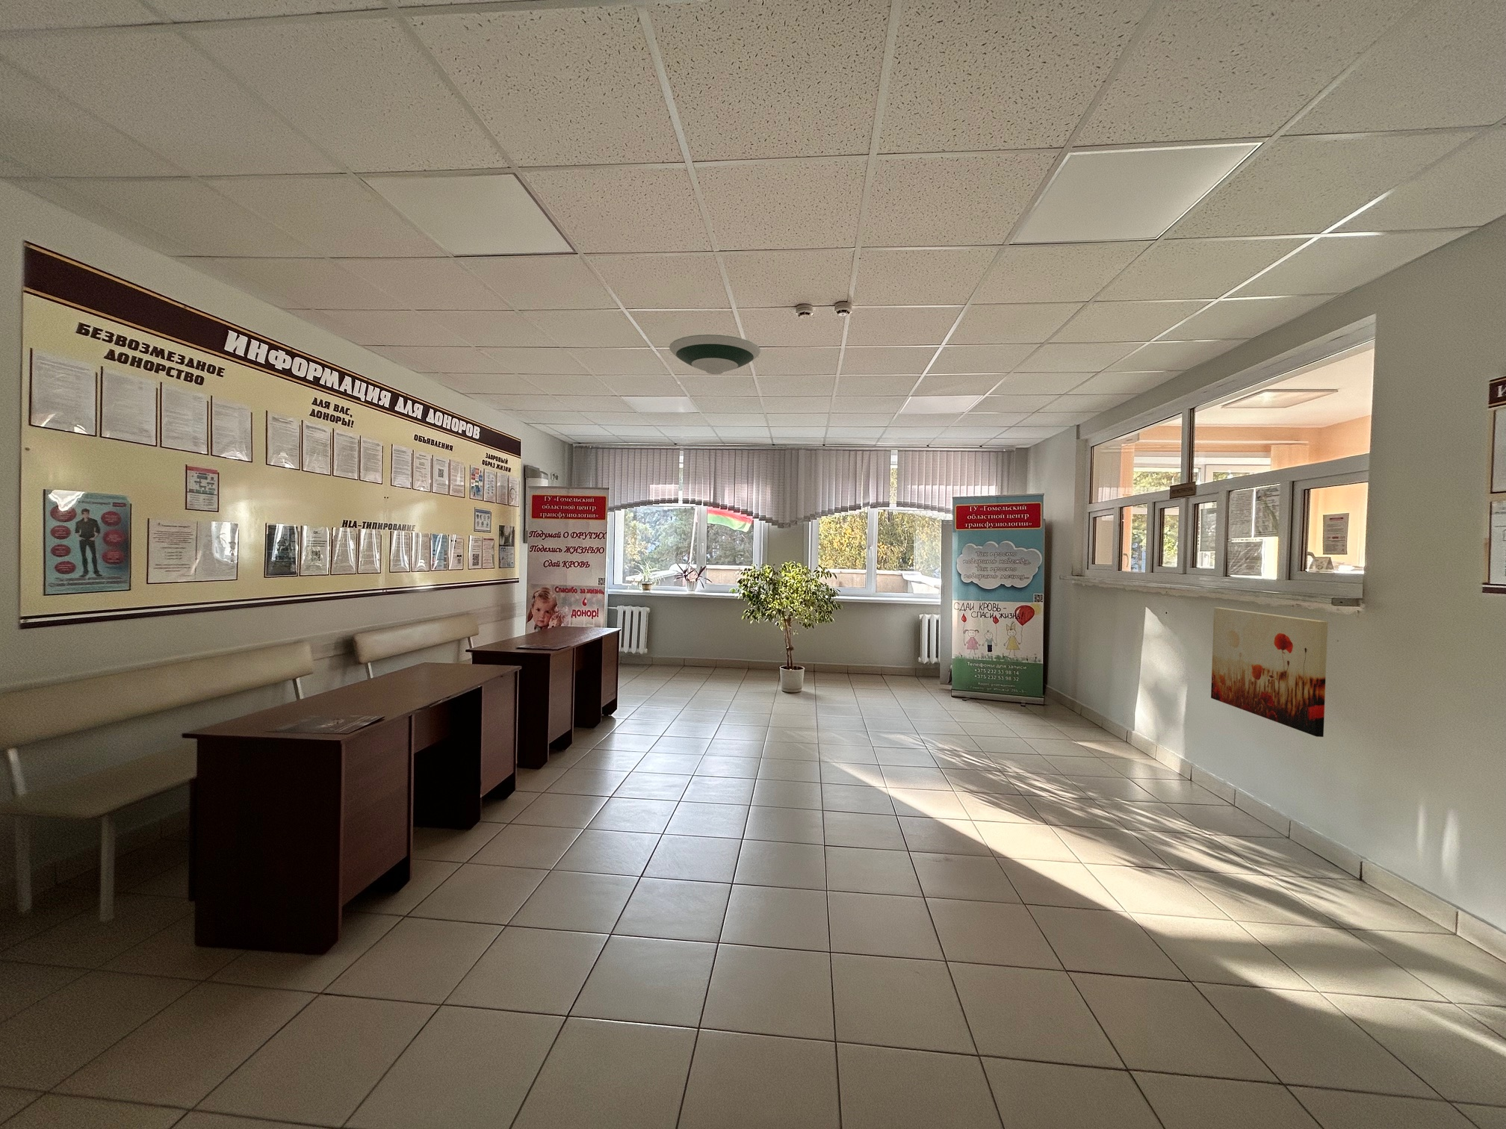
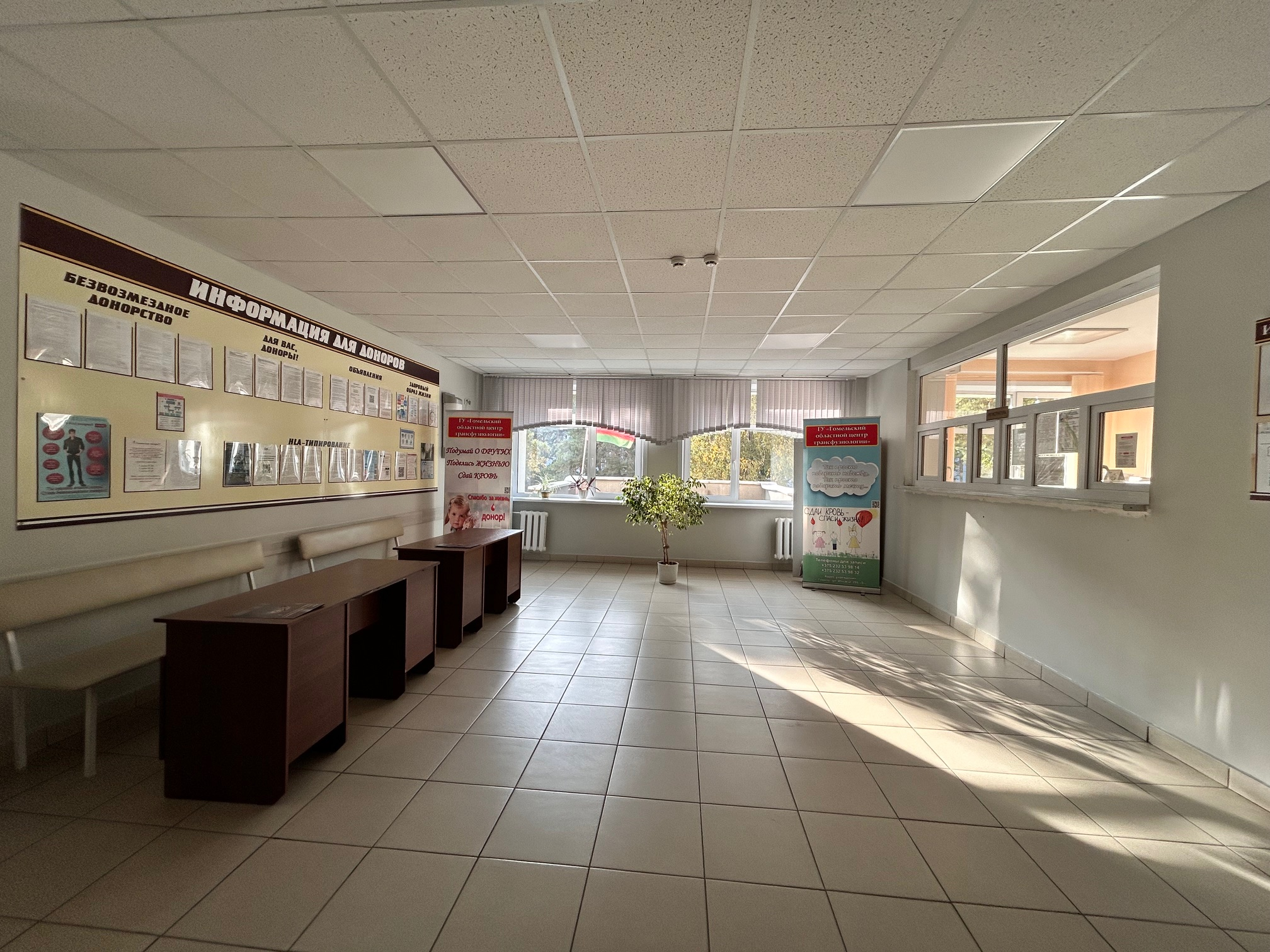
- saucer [669,333,761,375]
- wall art [1211,606,1328,738]
